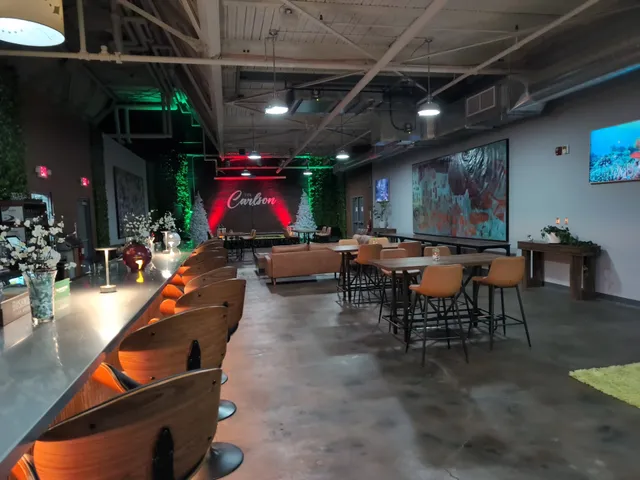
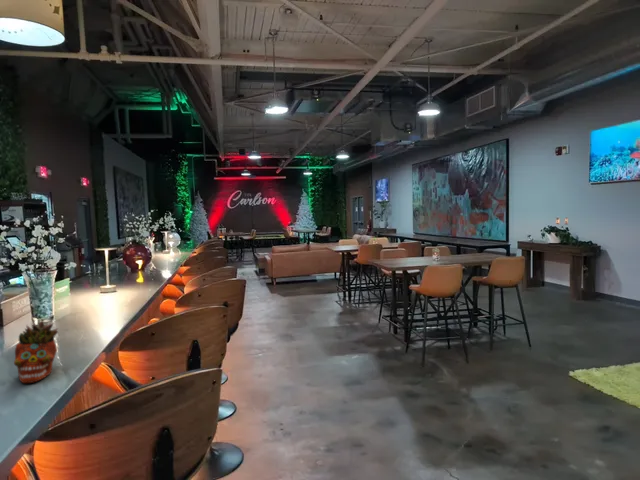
+ succulent planter [13,320,59,384]
